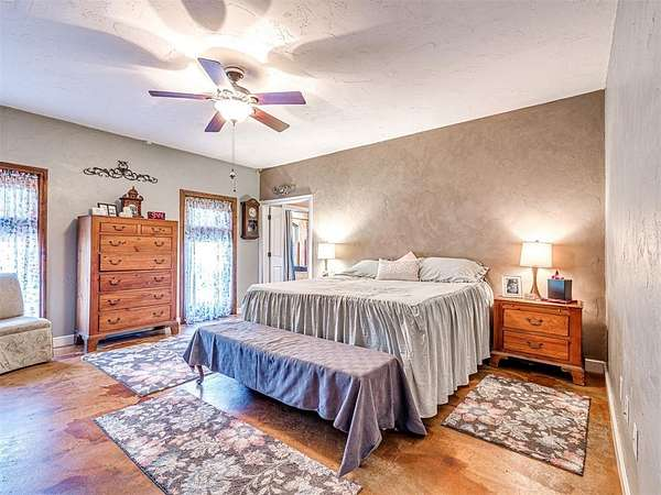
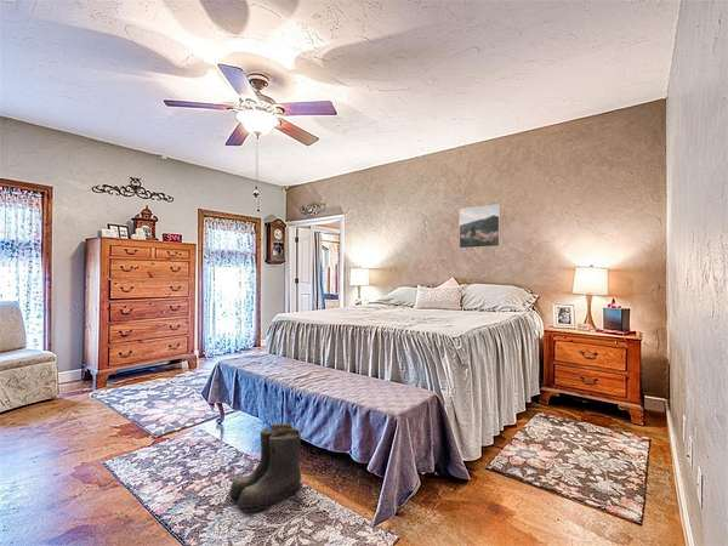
+ boots [227,423,303,513]
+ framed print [457,203,501,250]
